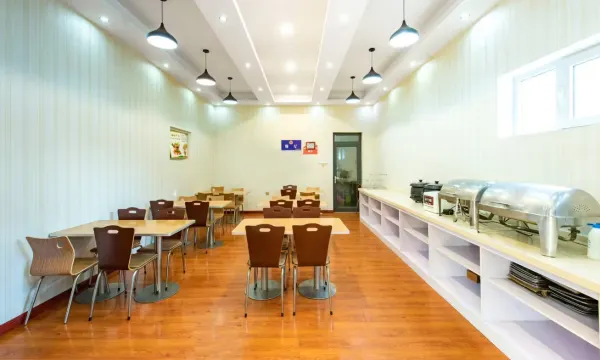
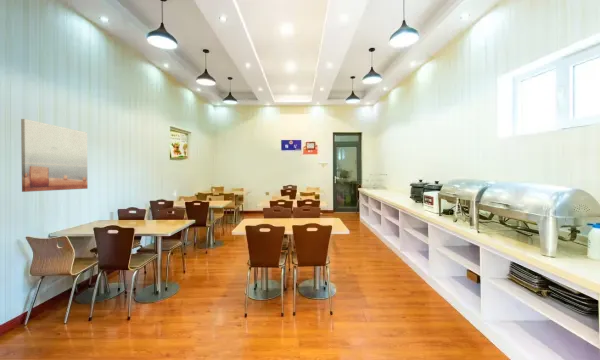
+ wall art [20,118,89,193]
